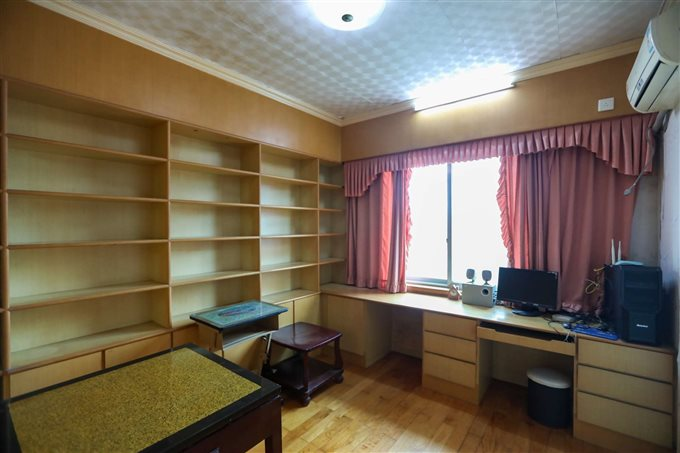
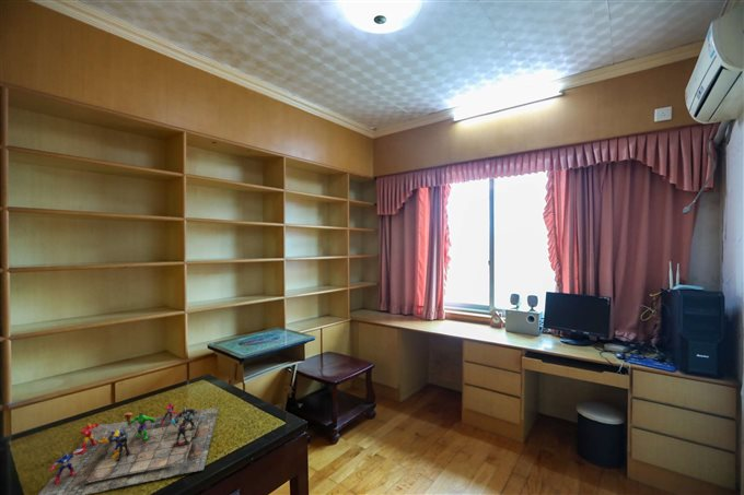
+ board game [37,401,220,495]
